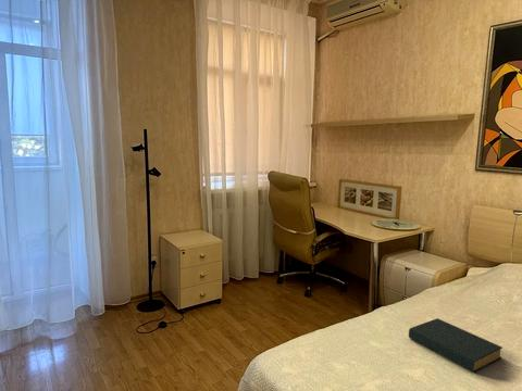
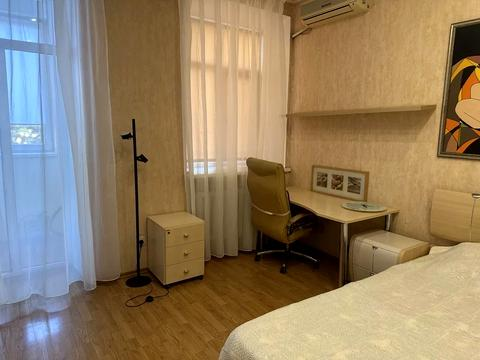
- hardback book [408,317,504,374]
